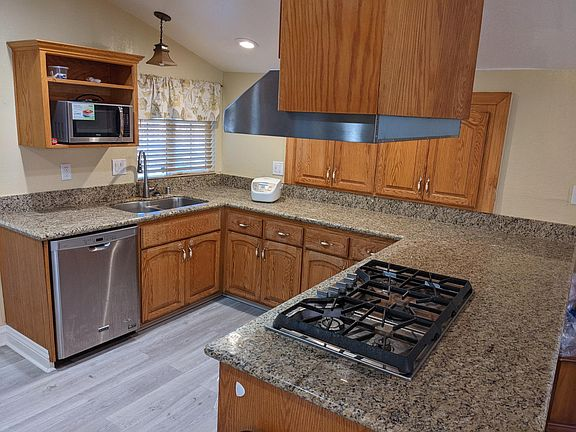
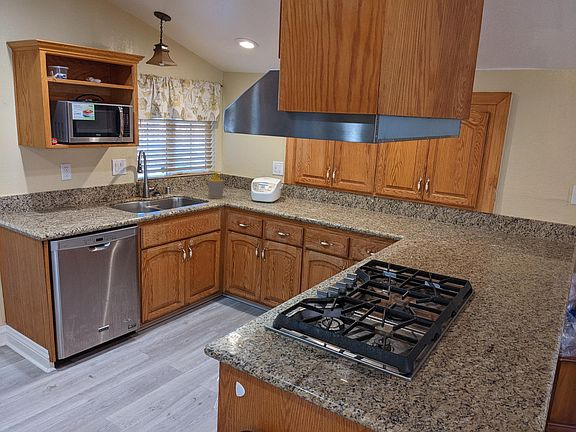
+ soap bottle [207,171,225,199]
